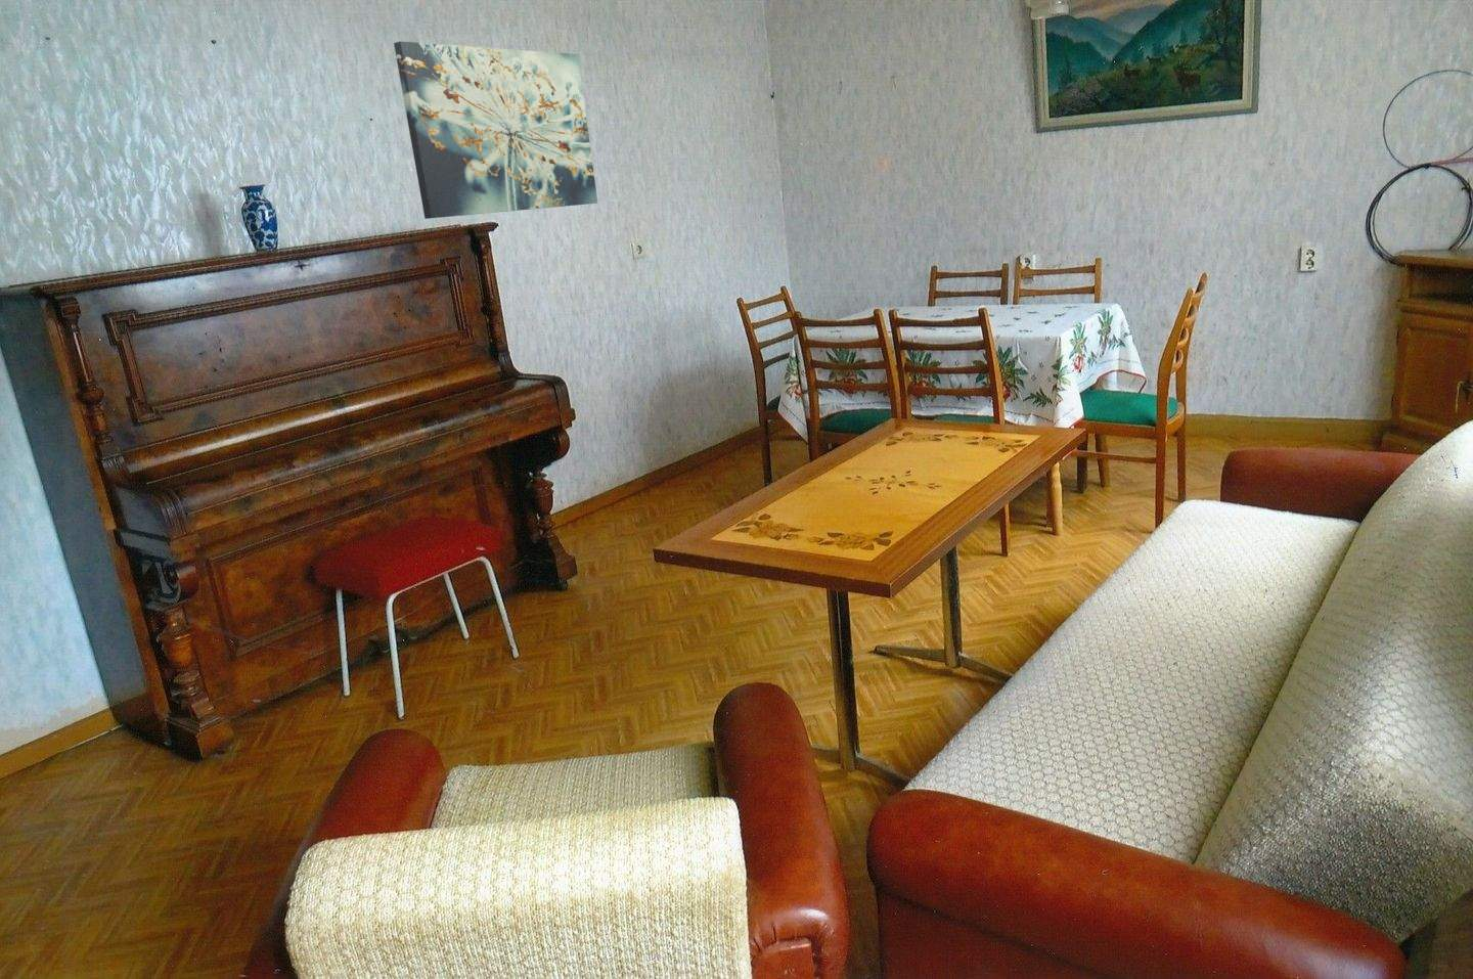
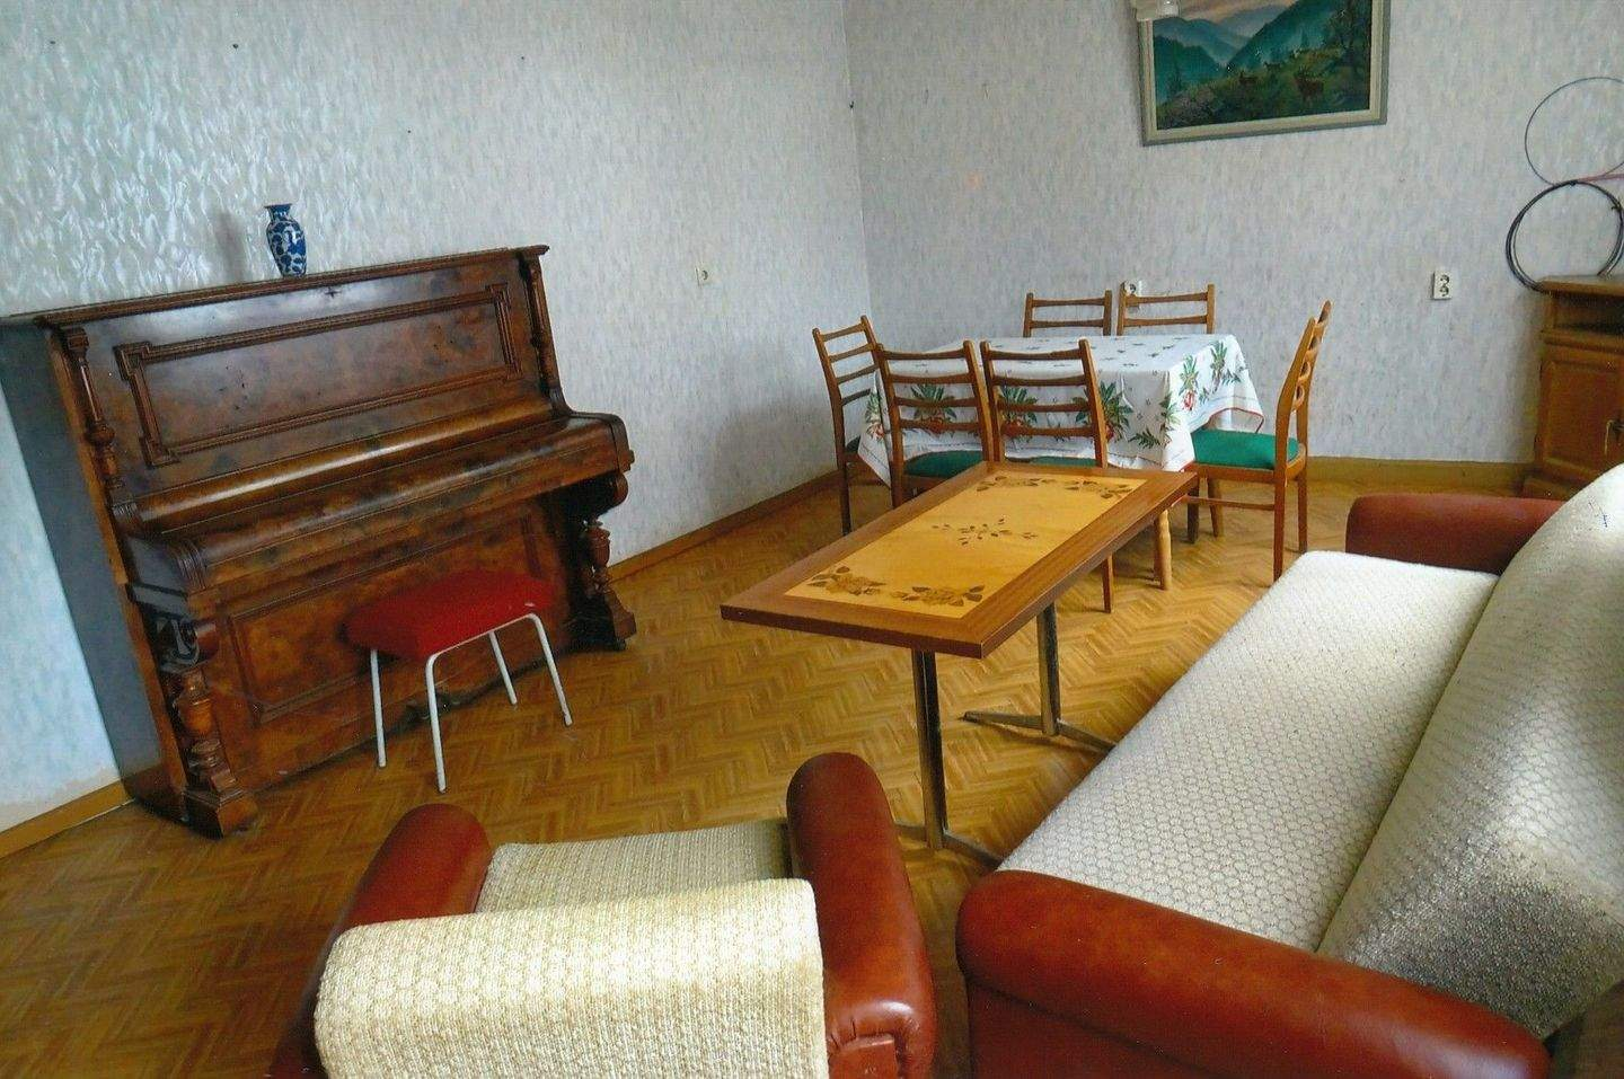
- wall art [392,40,599,220]
